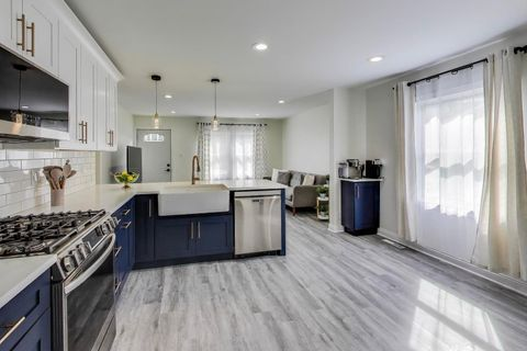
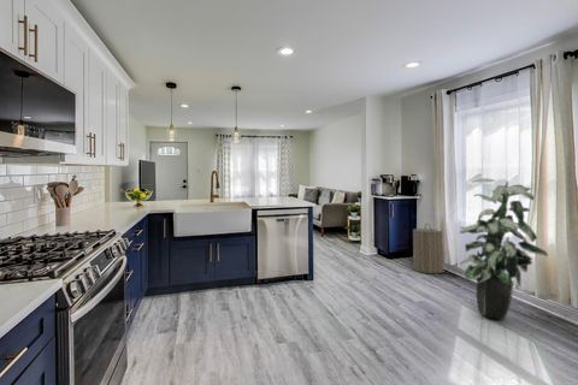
+ indoor plant [458,177,549,321]
+ laundry hamper [412,223,444,274]
